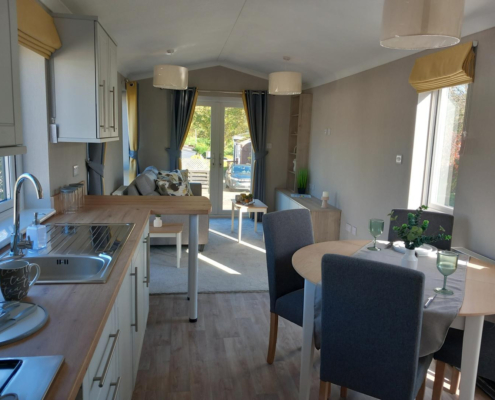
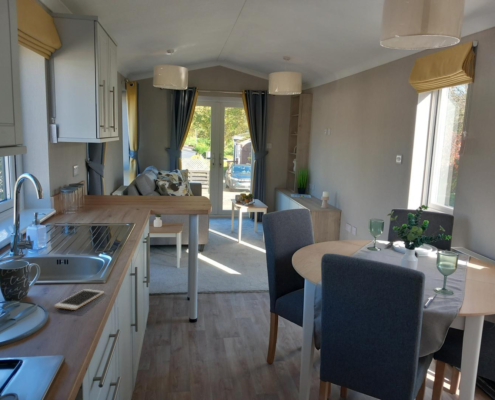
+ cell phone [53,288,105,311]
